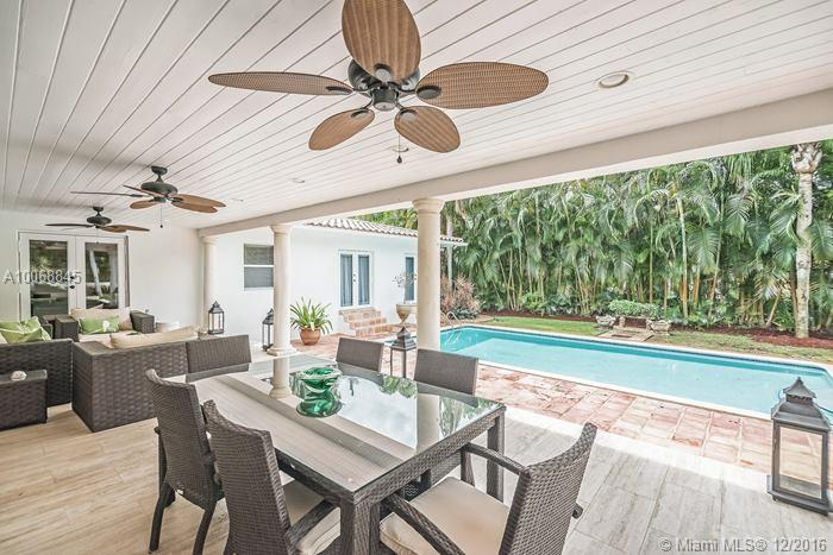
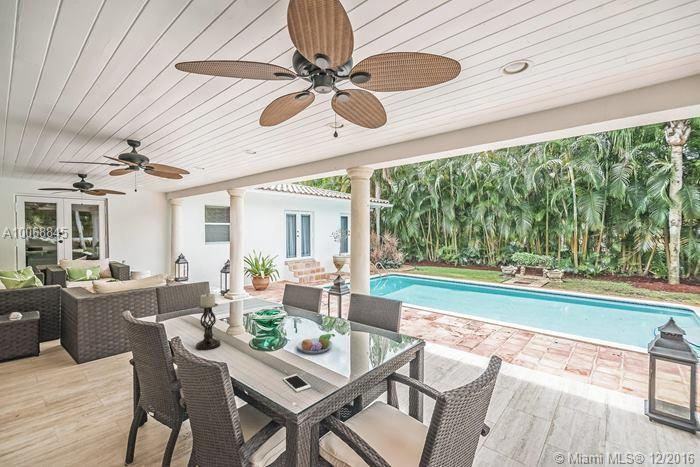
+ candle holder [195,292,222,351]
+ fruit bowl [296,333,336,355]
+ cell phone [282,373,312,393]
